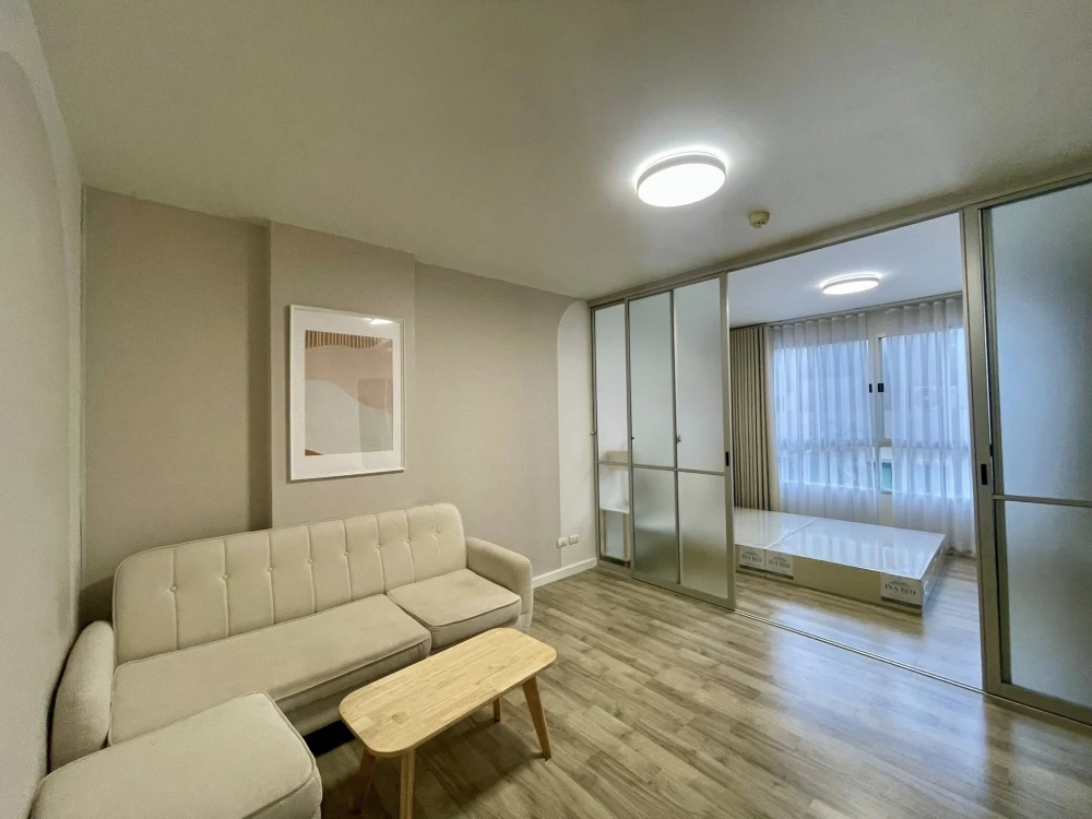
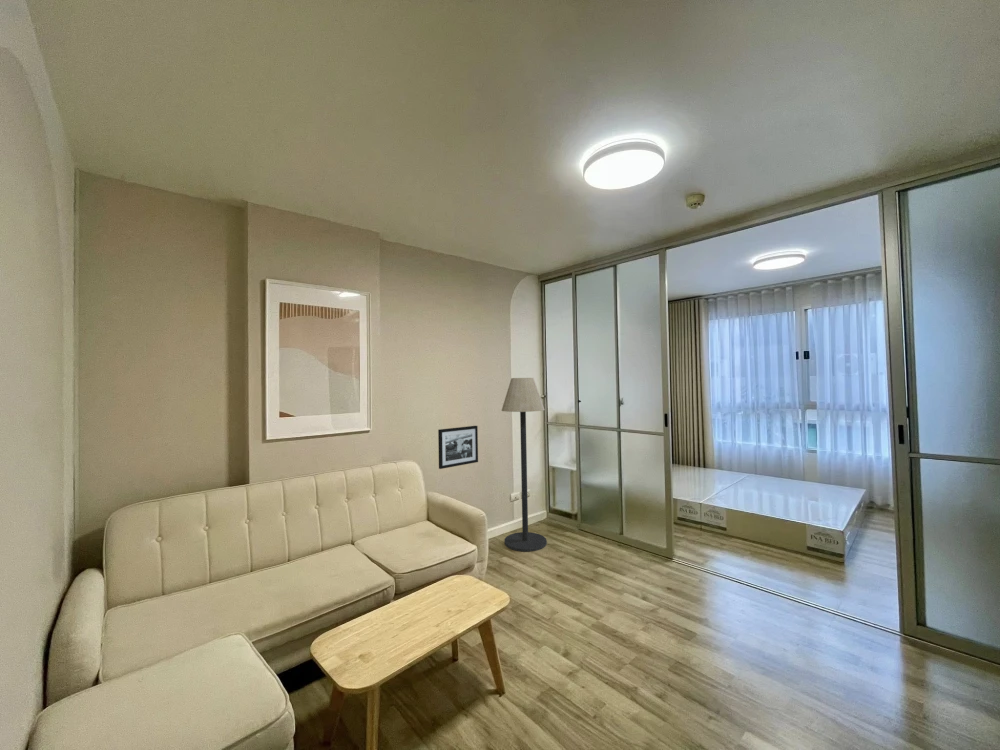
+ floor lamp [501,377,548,552]
+ picture frame [437,425,479,470]
